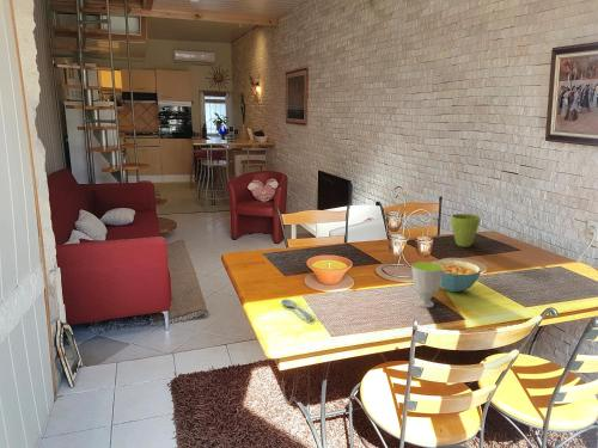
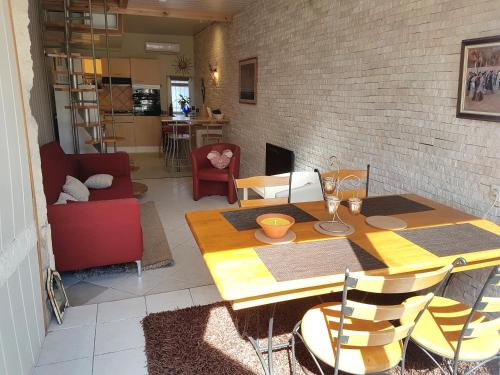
- flower pot [450,213,482,247]
- spoon [280,299,315,321]
- cup [410,260,444,308]
- cereal bowl [431,259,482,293]
